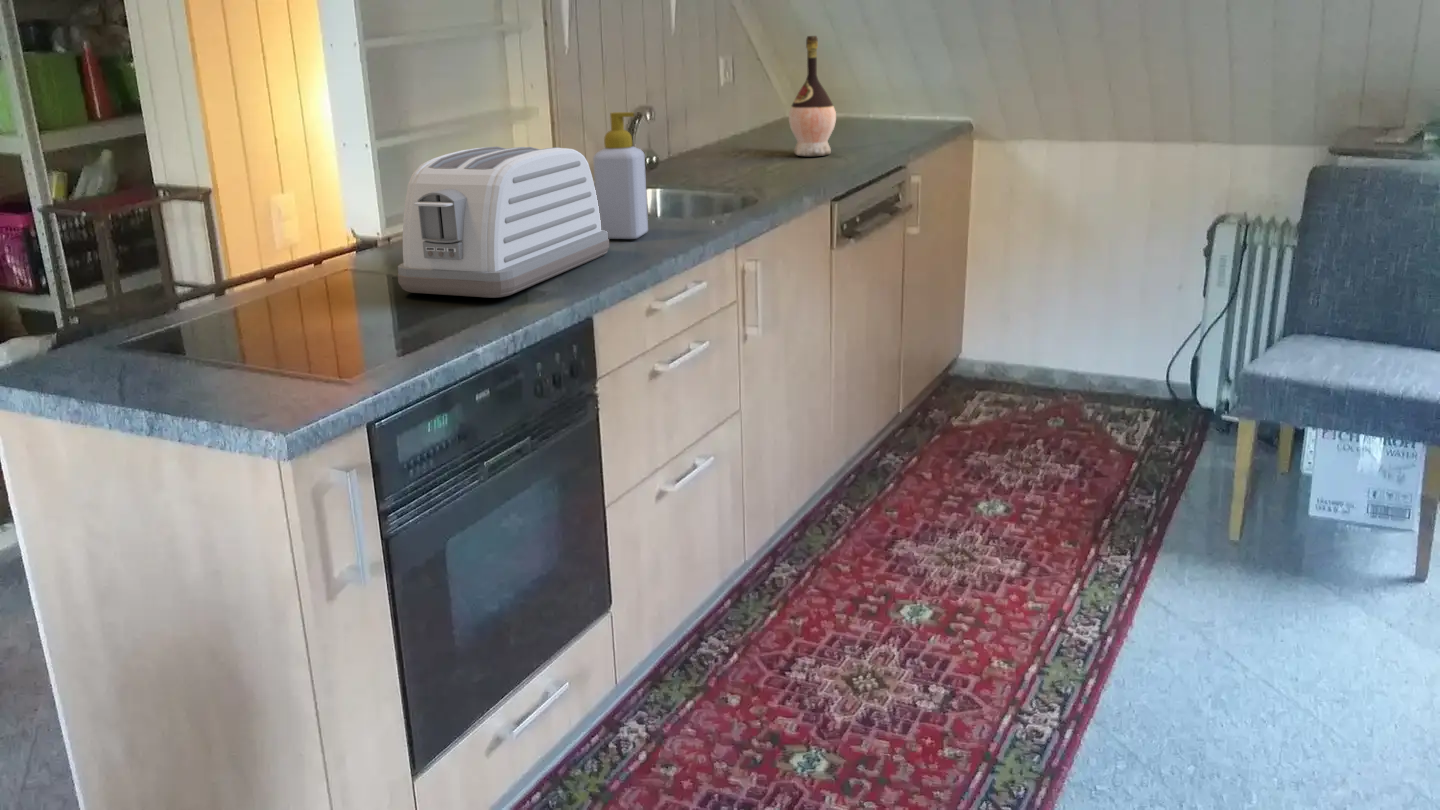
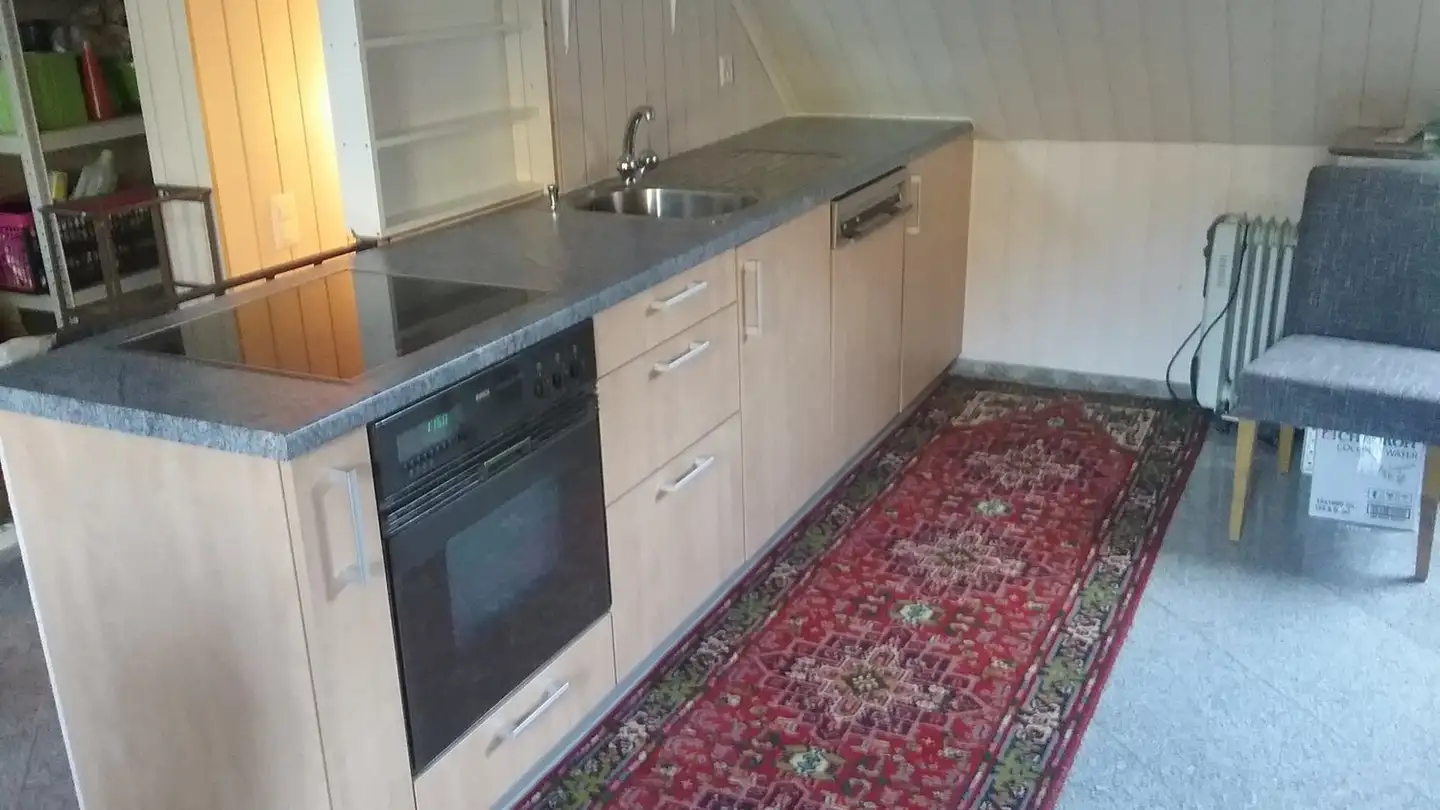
- wine bottle [788,35,837,157]
- toaster [397,146,610,299]
- soap bottle [592,111,649,240]
